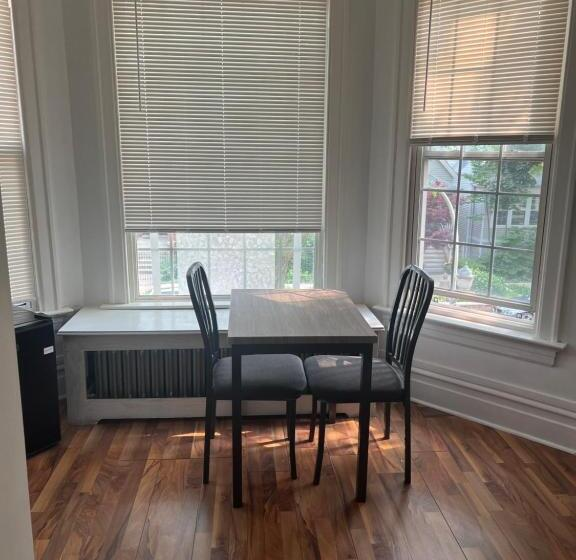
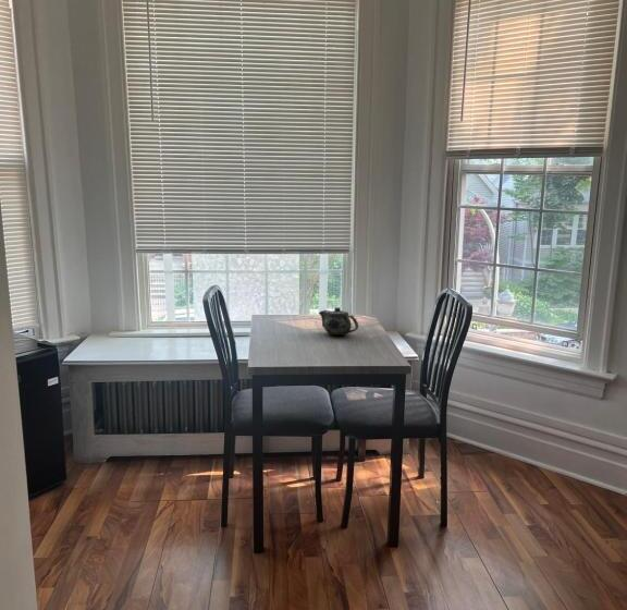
+ chinaware [318,306,359,335]
